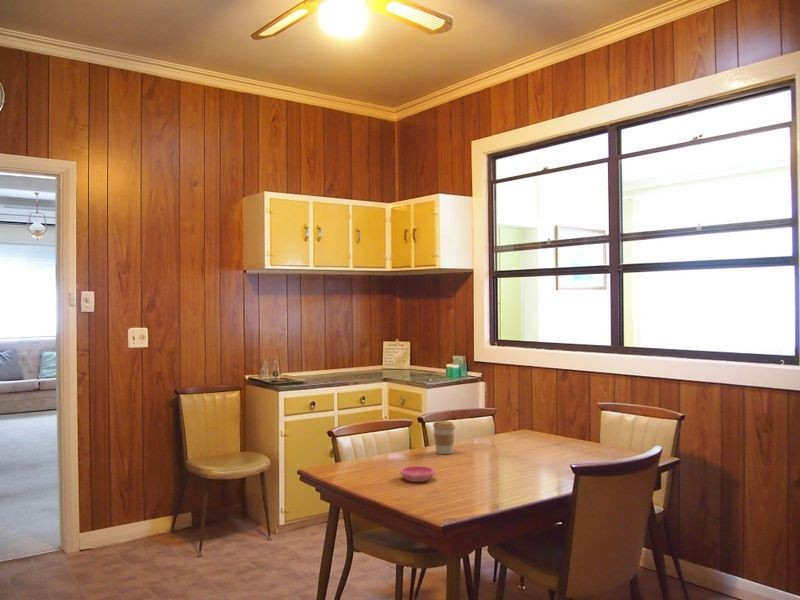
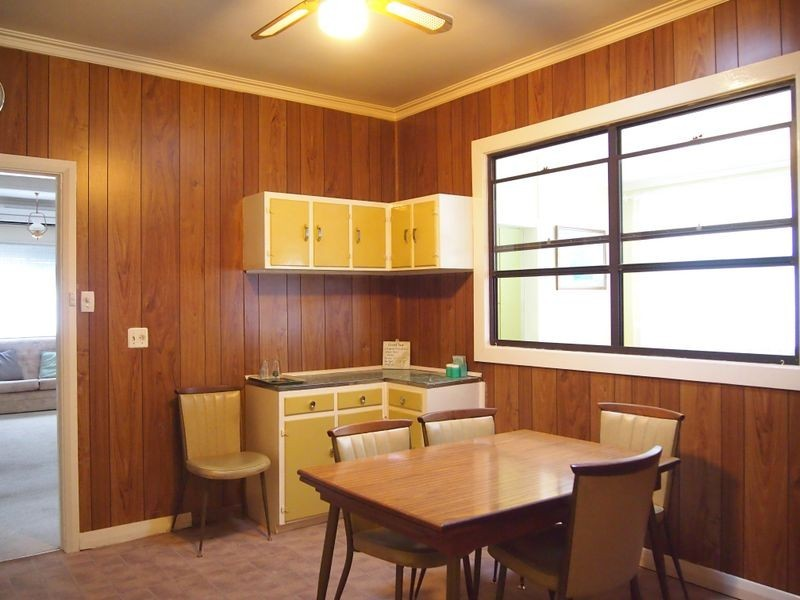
- saucer [399,465,436,483]
- coffee cup [432,420,456,455]
